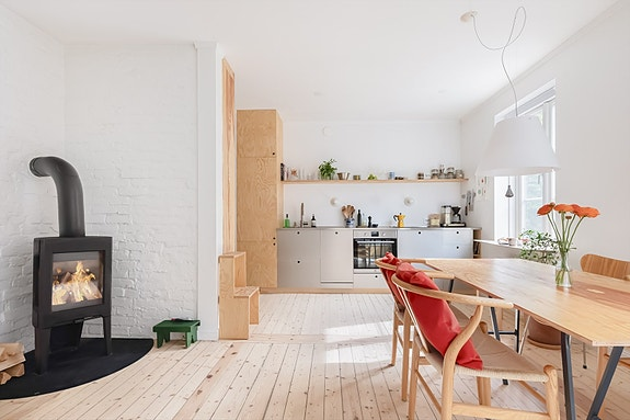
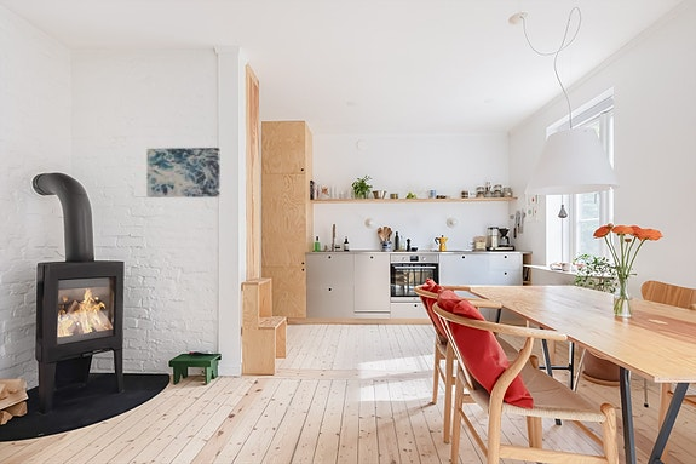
+ wall art [145,147,222,199]
